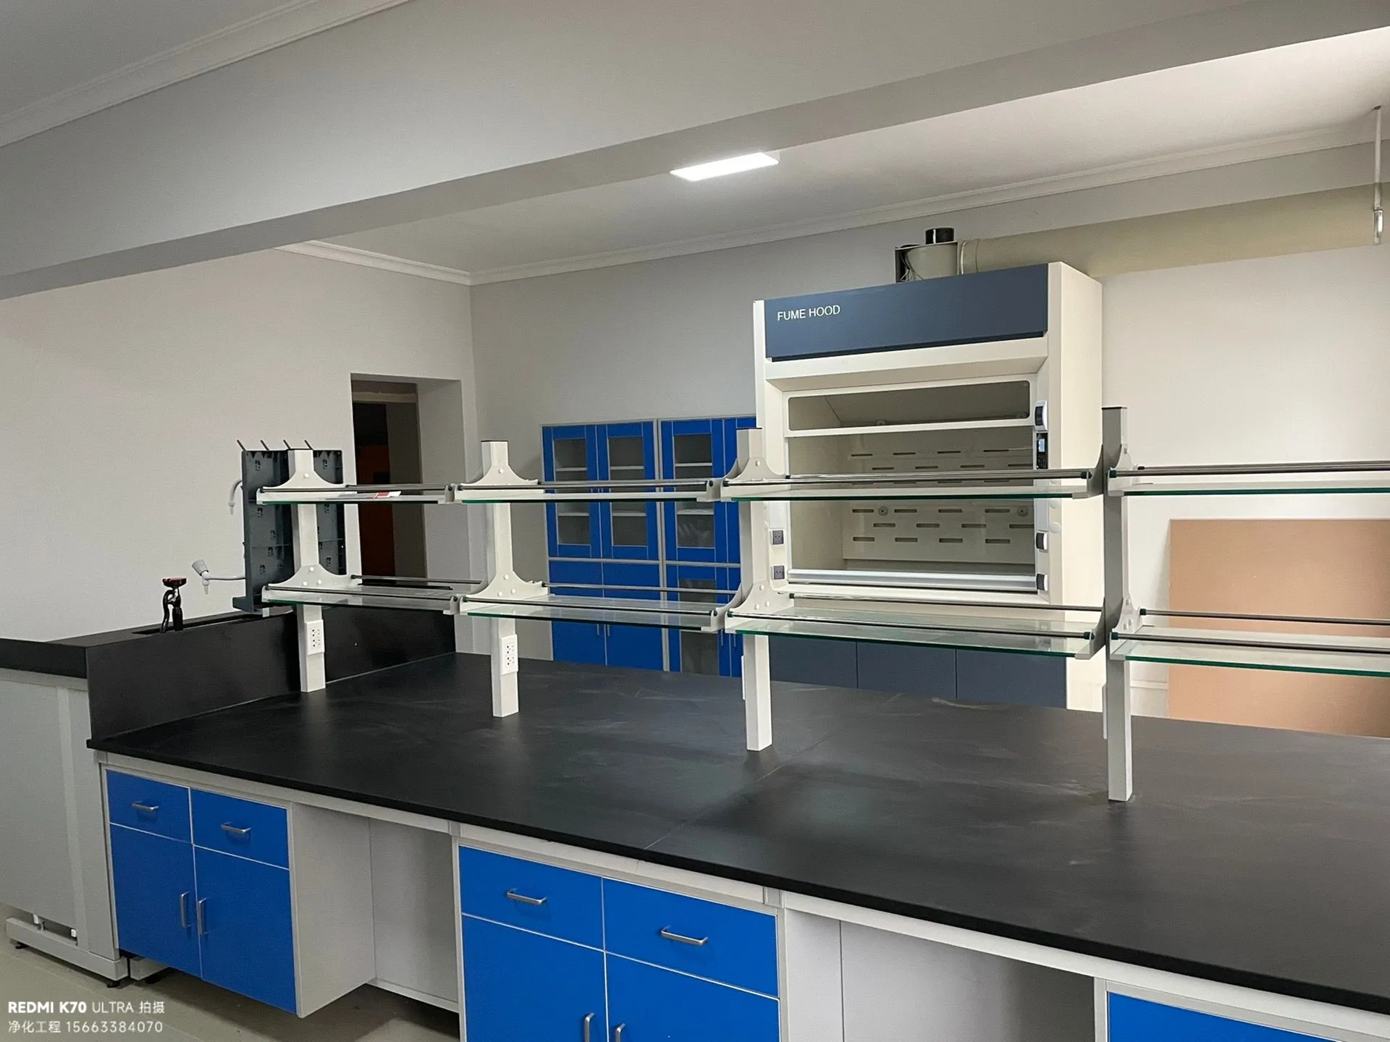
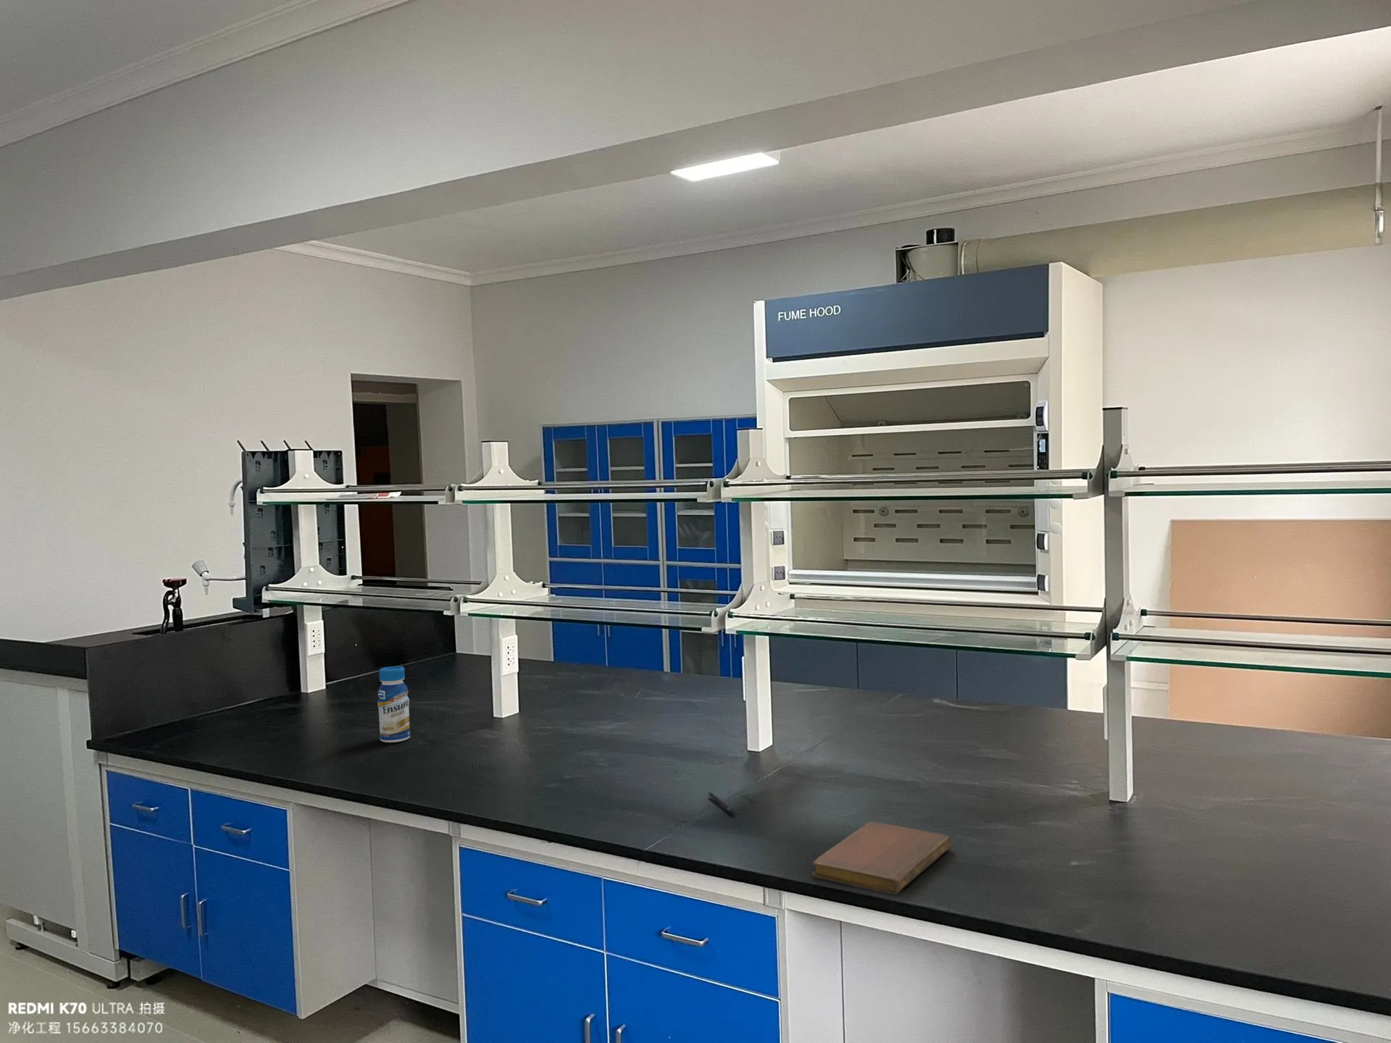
+ notebook [812,821,952,895]
+ beverage bottle [377,666,411,743]
+ pen [708,791,735,815]
